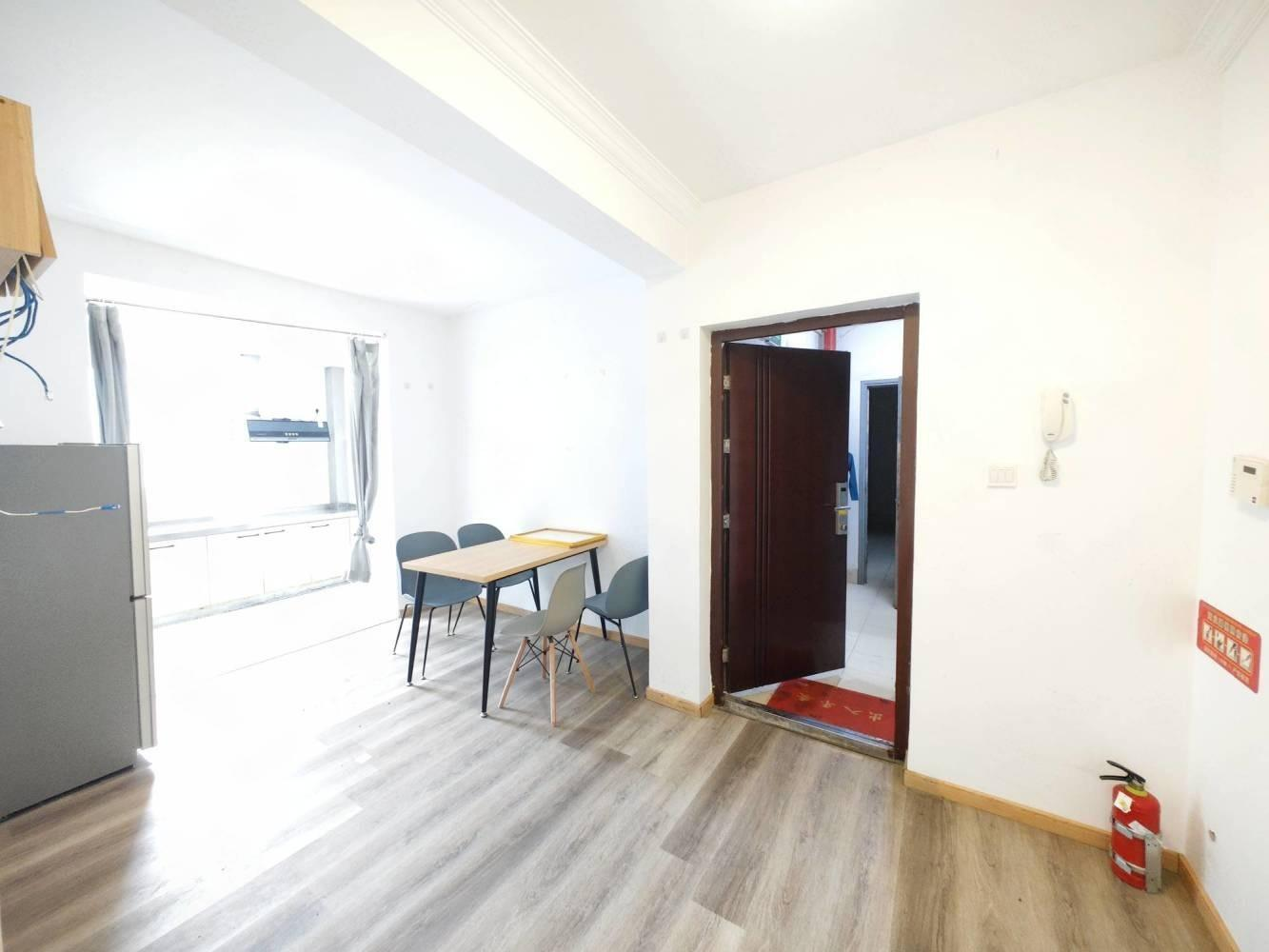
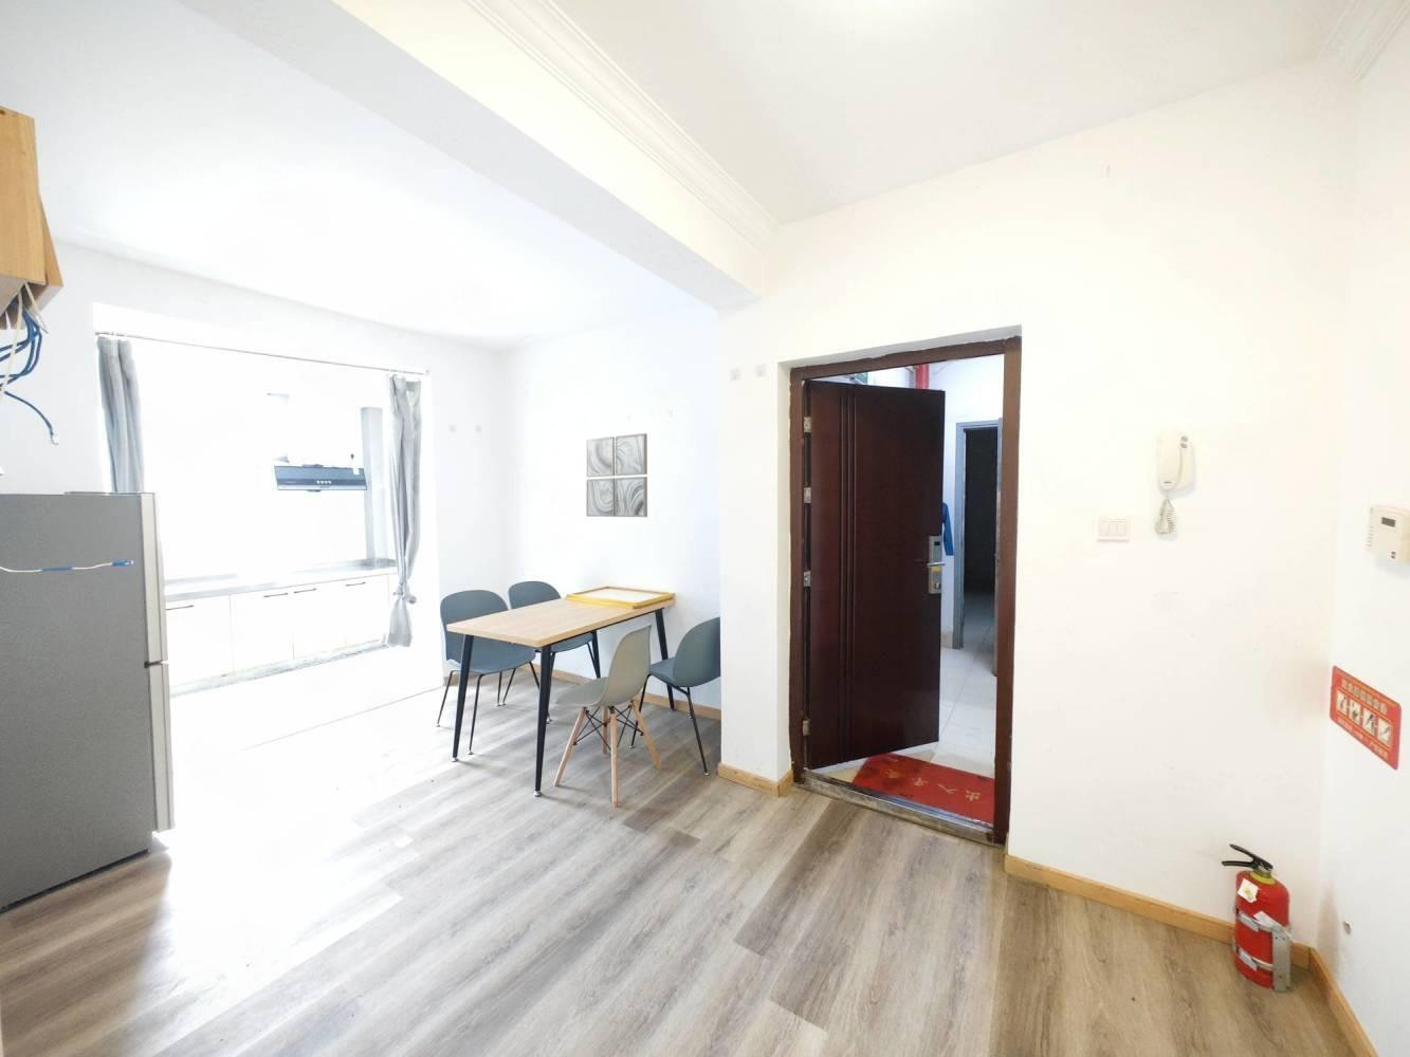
+ wall art [584,432,649,517]
